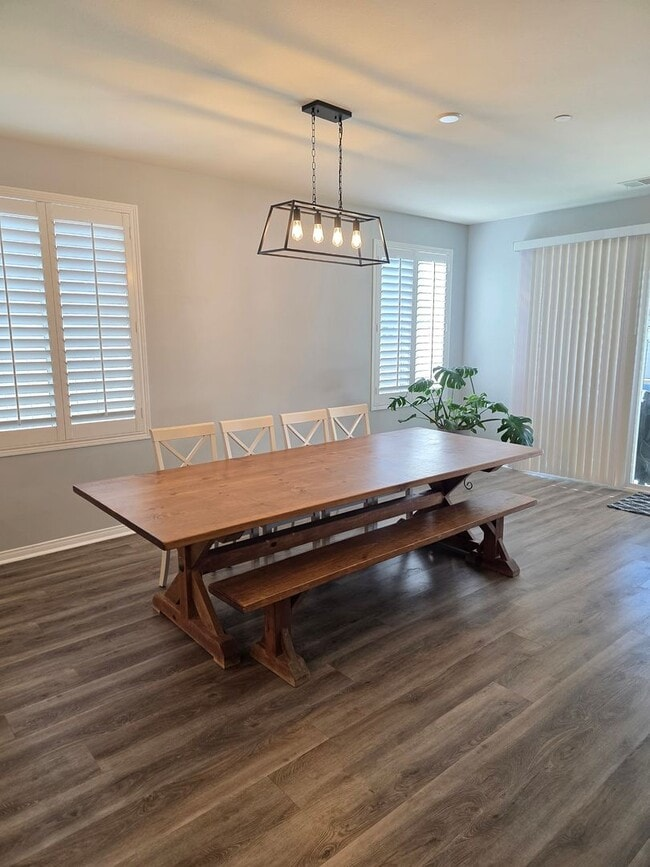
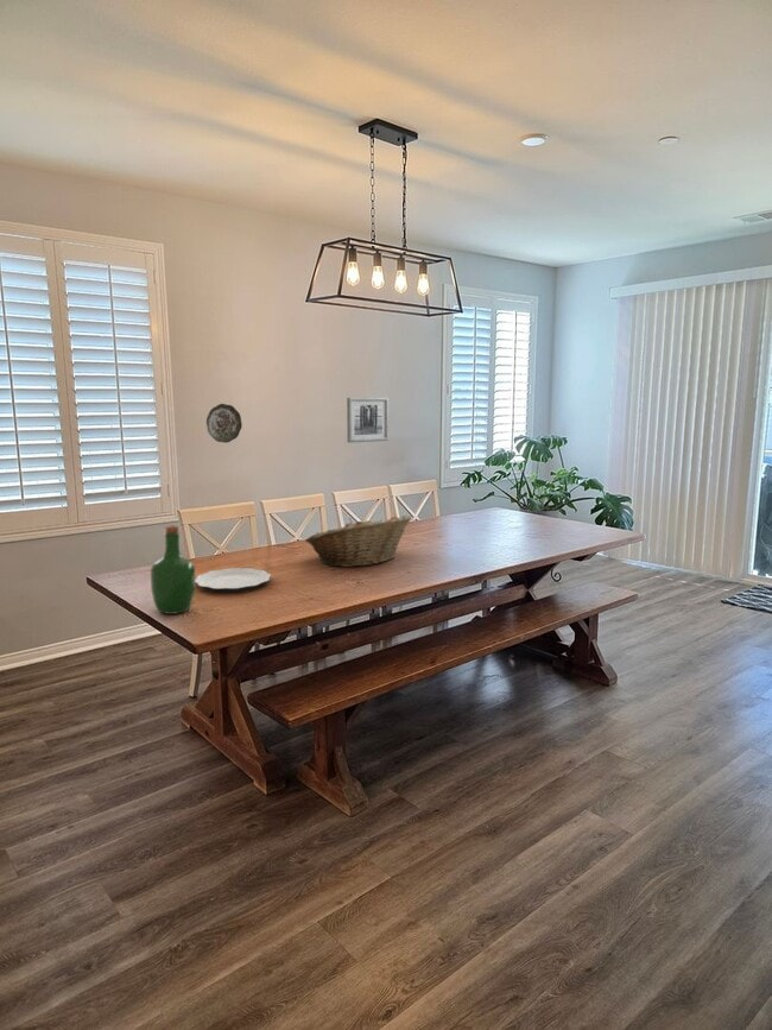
+ plate [195,567,272,593]
+ wine bottle [150,524,196,615]
+ fruit basket [304,514,412,568]
+ decorative plate [205,403,243,444]
+ wall art [346,397,390,444]
